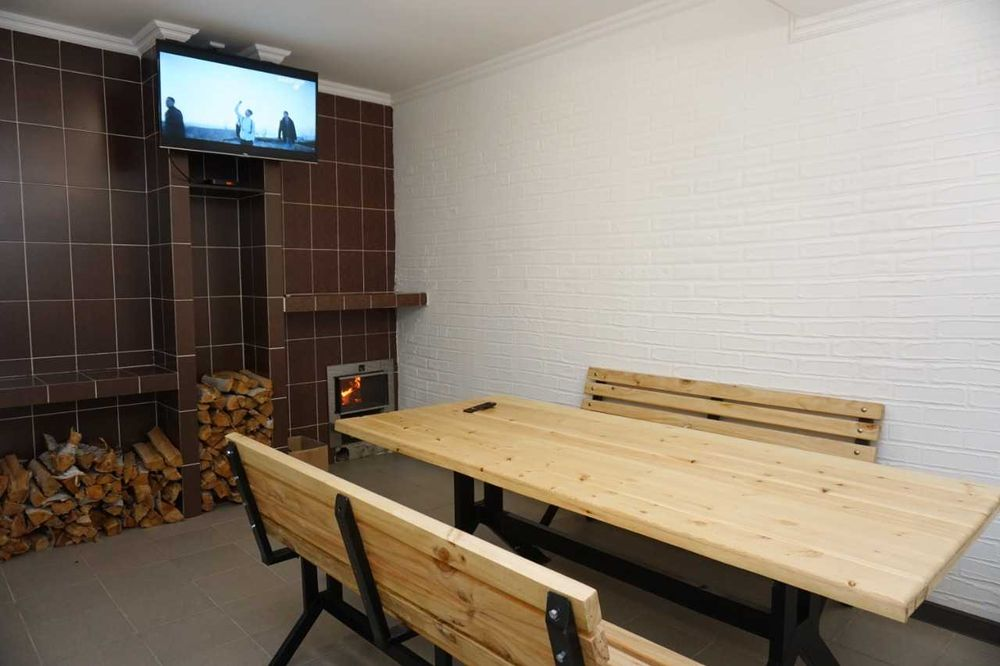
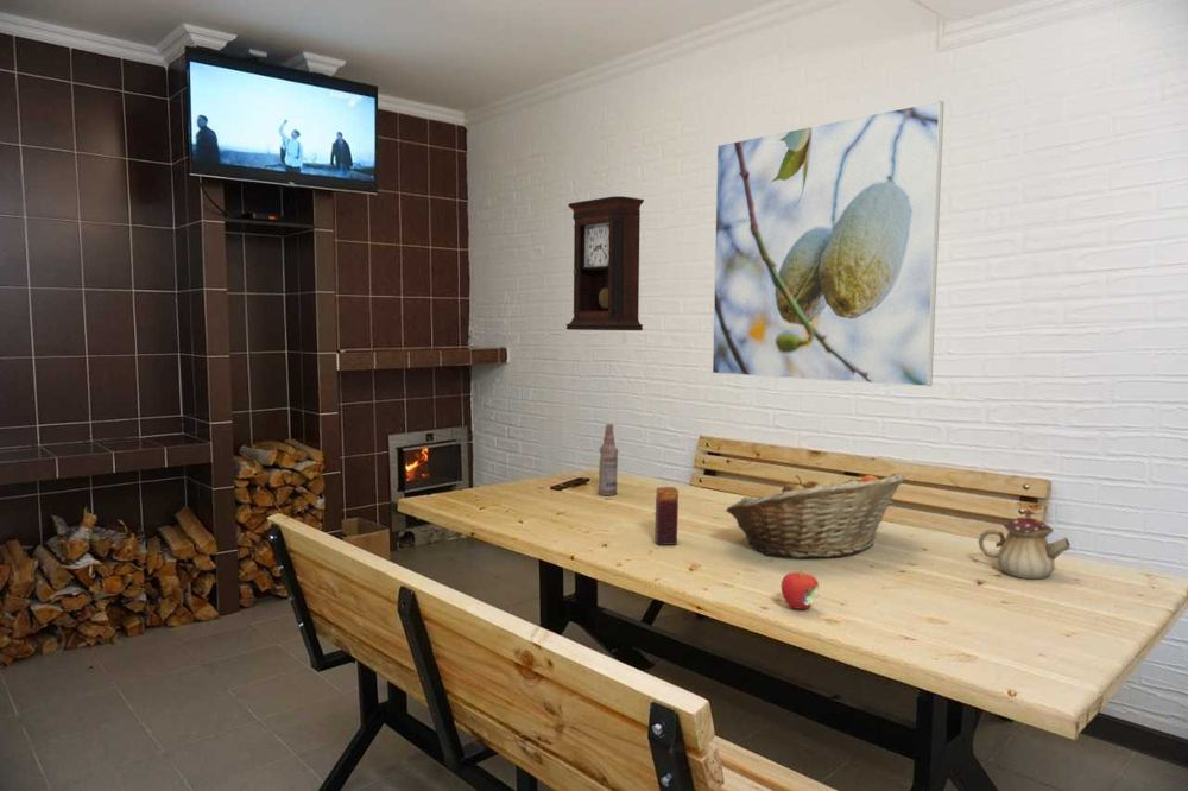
+ candle [653,486,680,546]
+ pendulum clock [565,195,645,331]
+ apple [781,570,820,610]
+ bottle [598,423,620,496]
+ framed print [712,100,944,387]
+ fruit basket [725,472,906,559]
+ teapot [978,508,1072,580]
